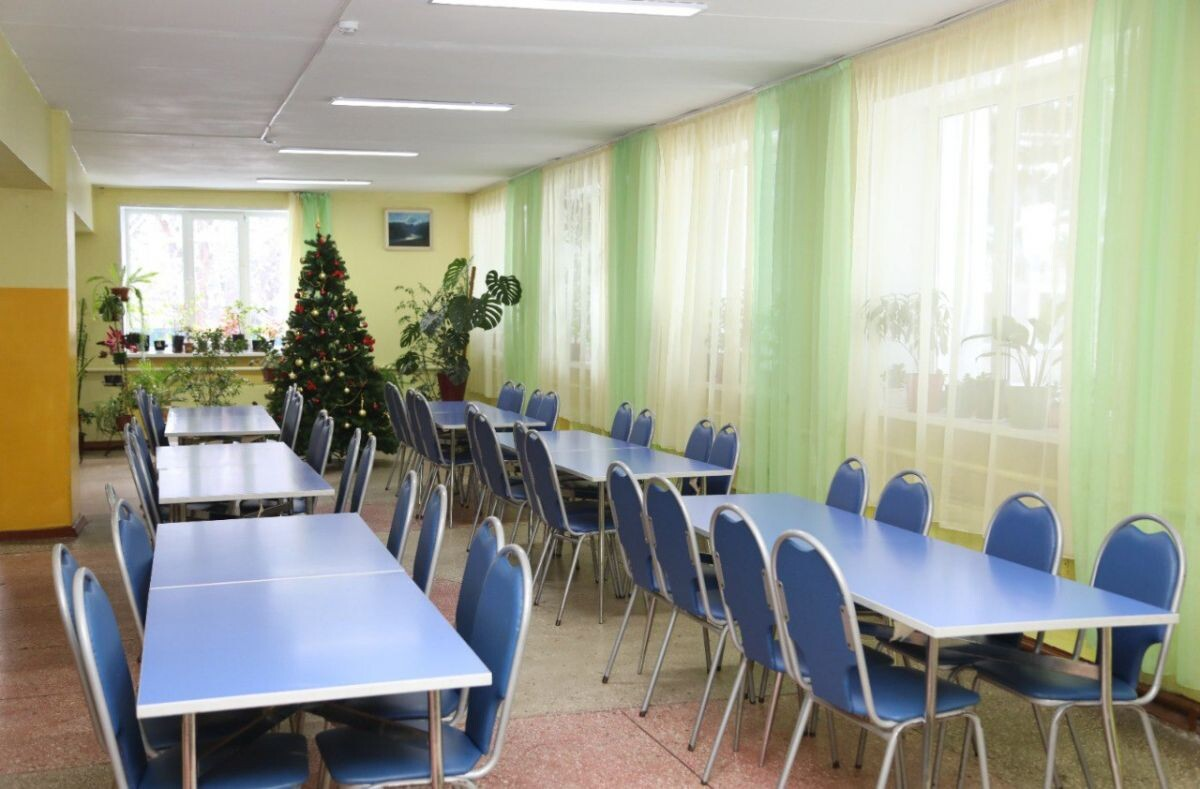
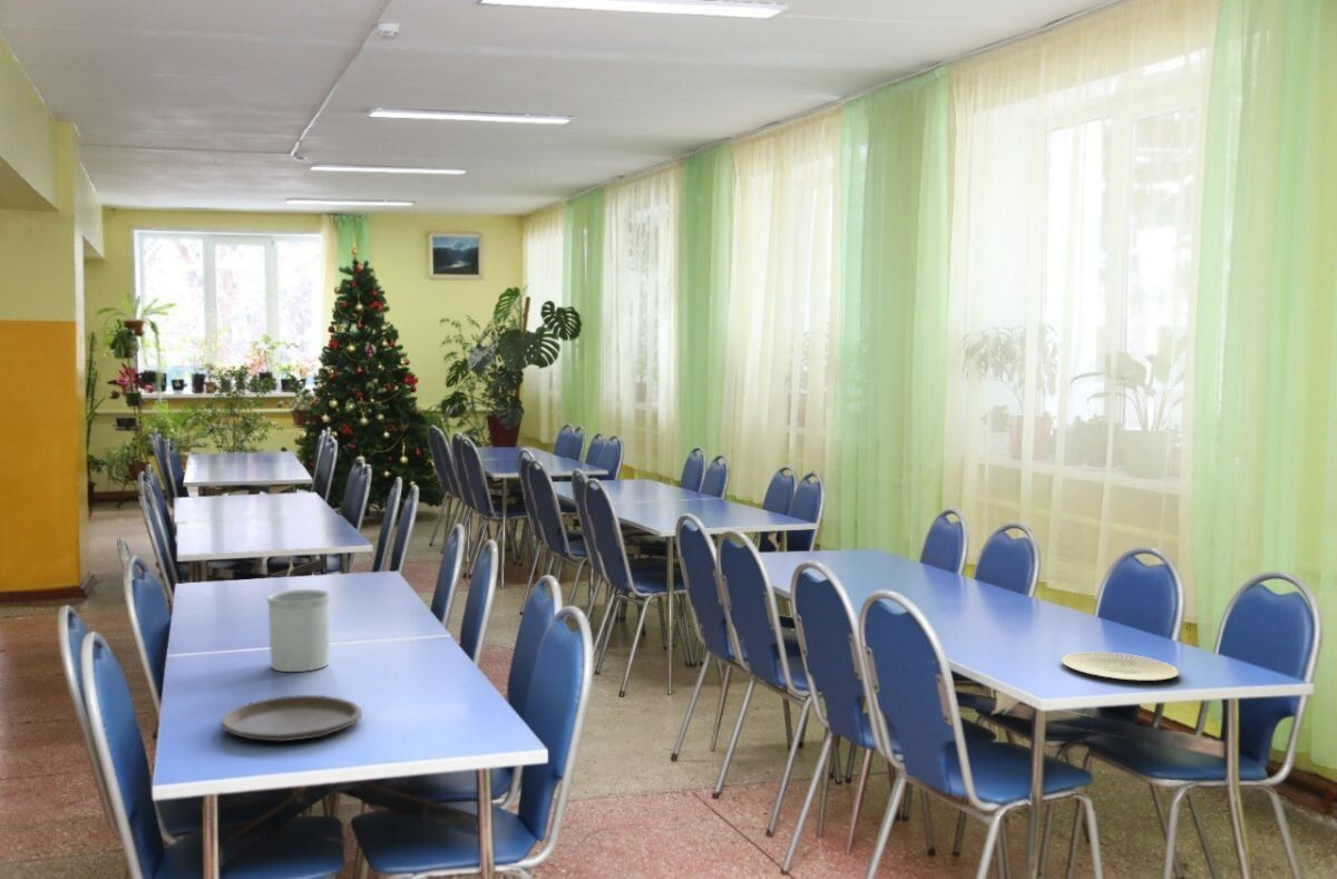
+ plate [219,694,363,743]
+ plate [1060,651,1181,682]
+ utensil holder [266,588,331,673]
